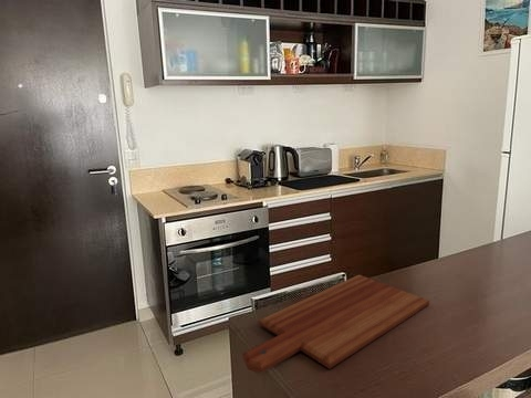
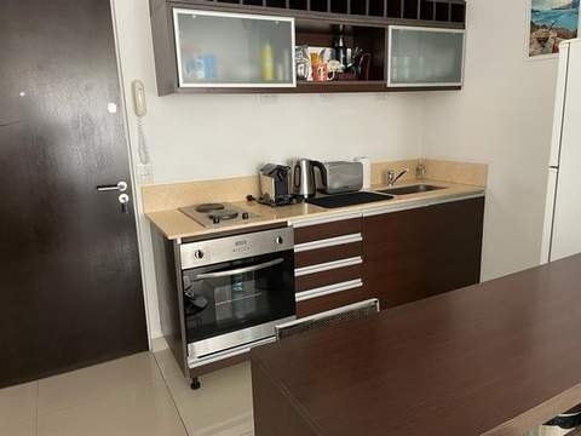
- cutting board [241,274,430,374]
